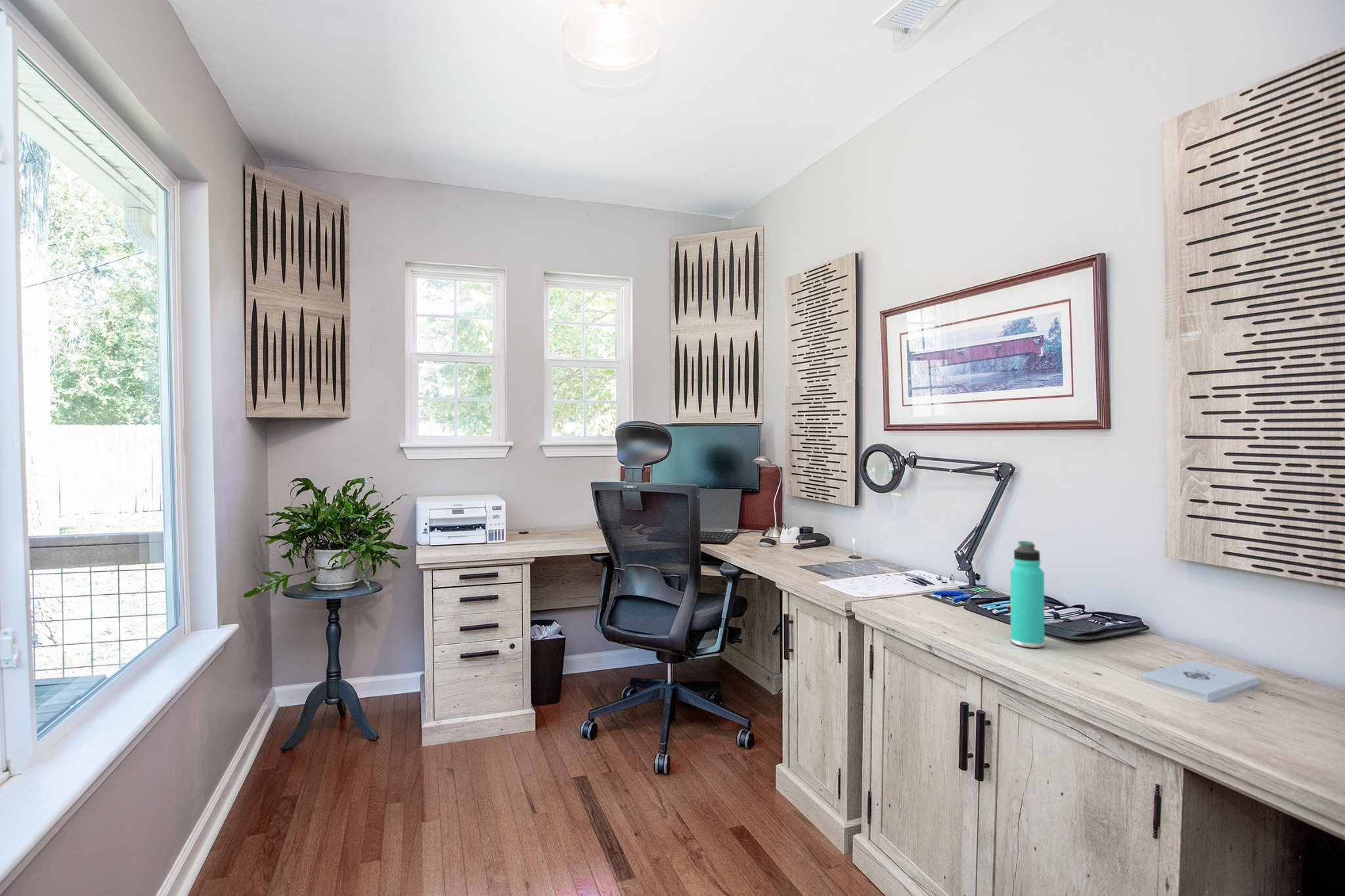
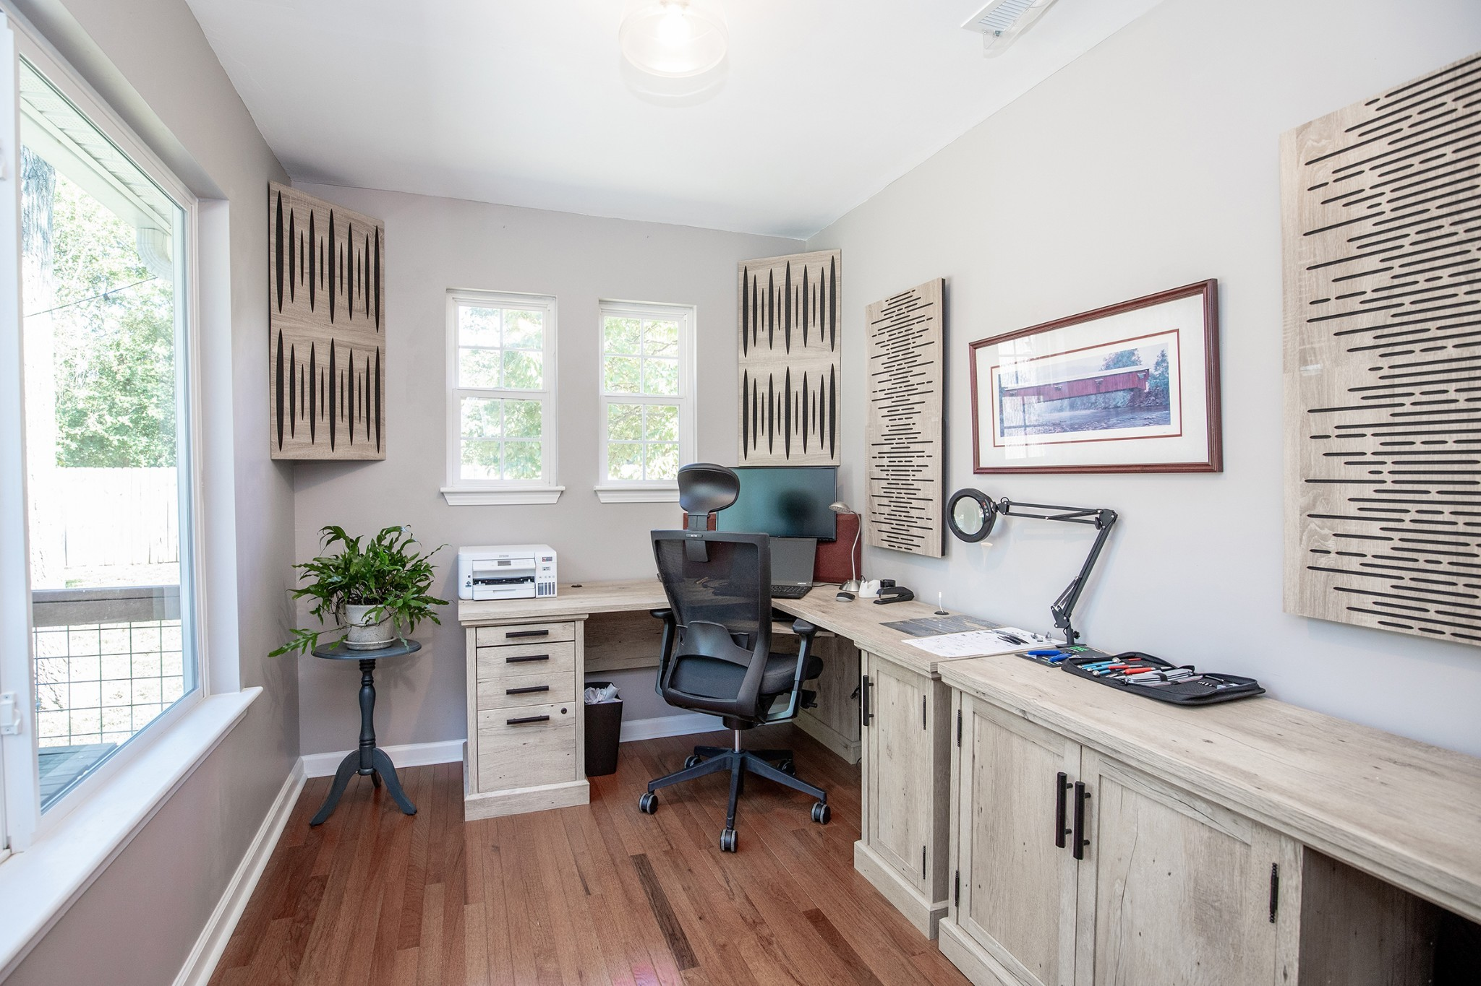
- thermos bottle [1009,540,1046,649]
- notepad [1141,660,1260,702]
